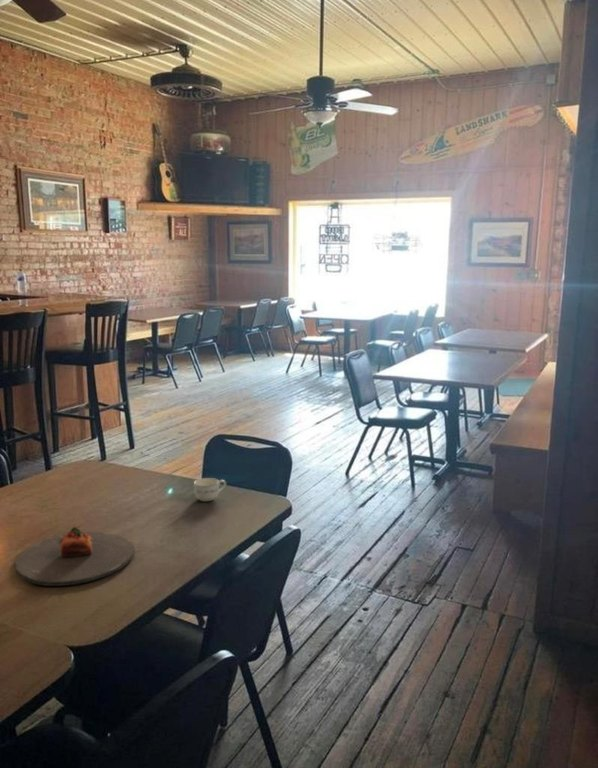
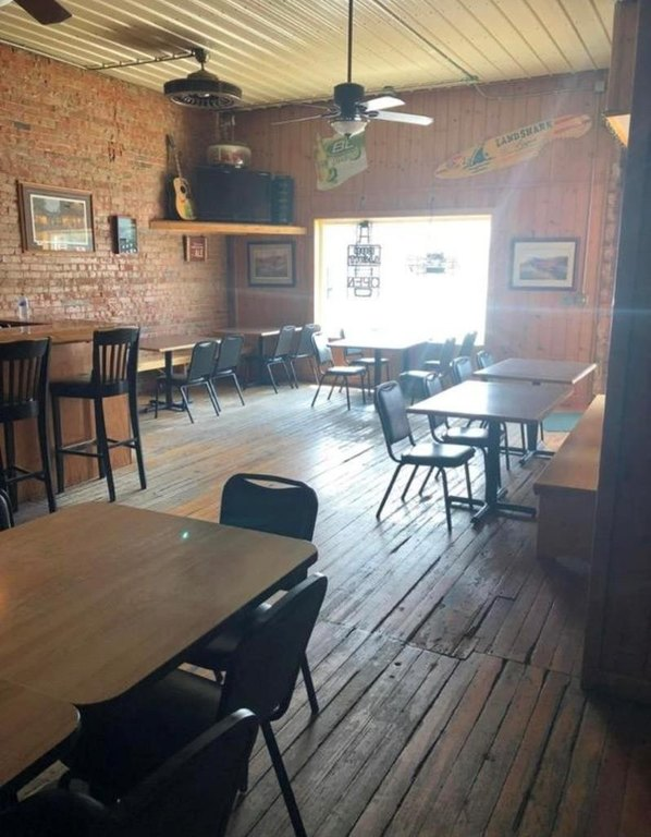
- plate [14,526,135,587]
- cup [193,477,227,502]
